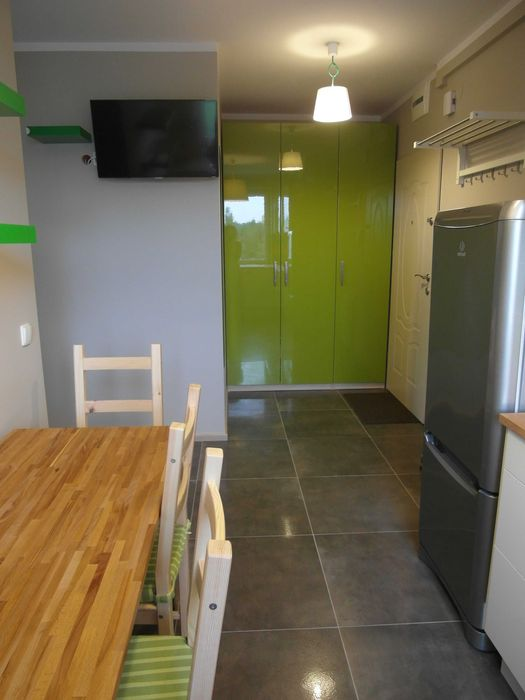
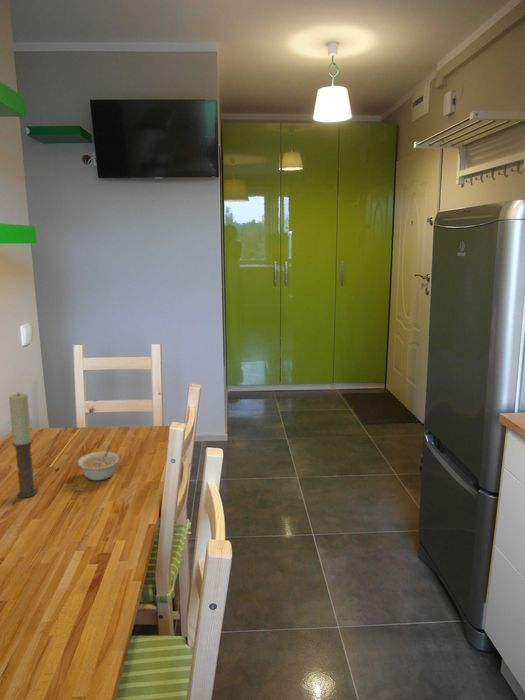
+ legume [77,444,120,482]
+ candle [8,391,38,498]
